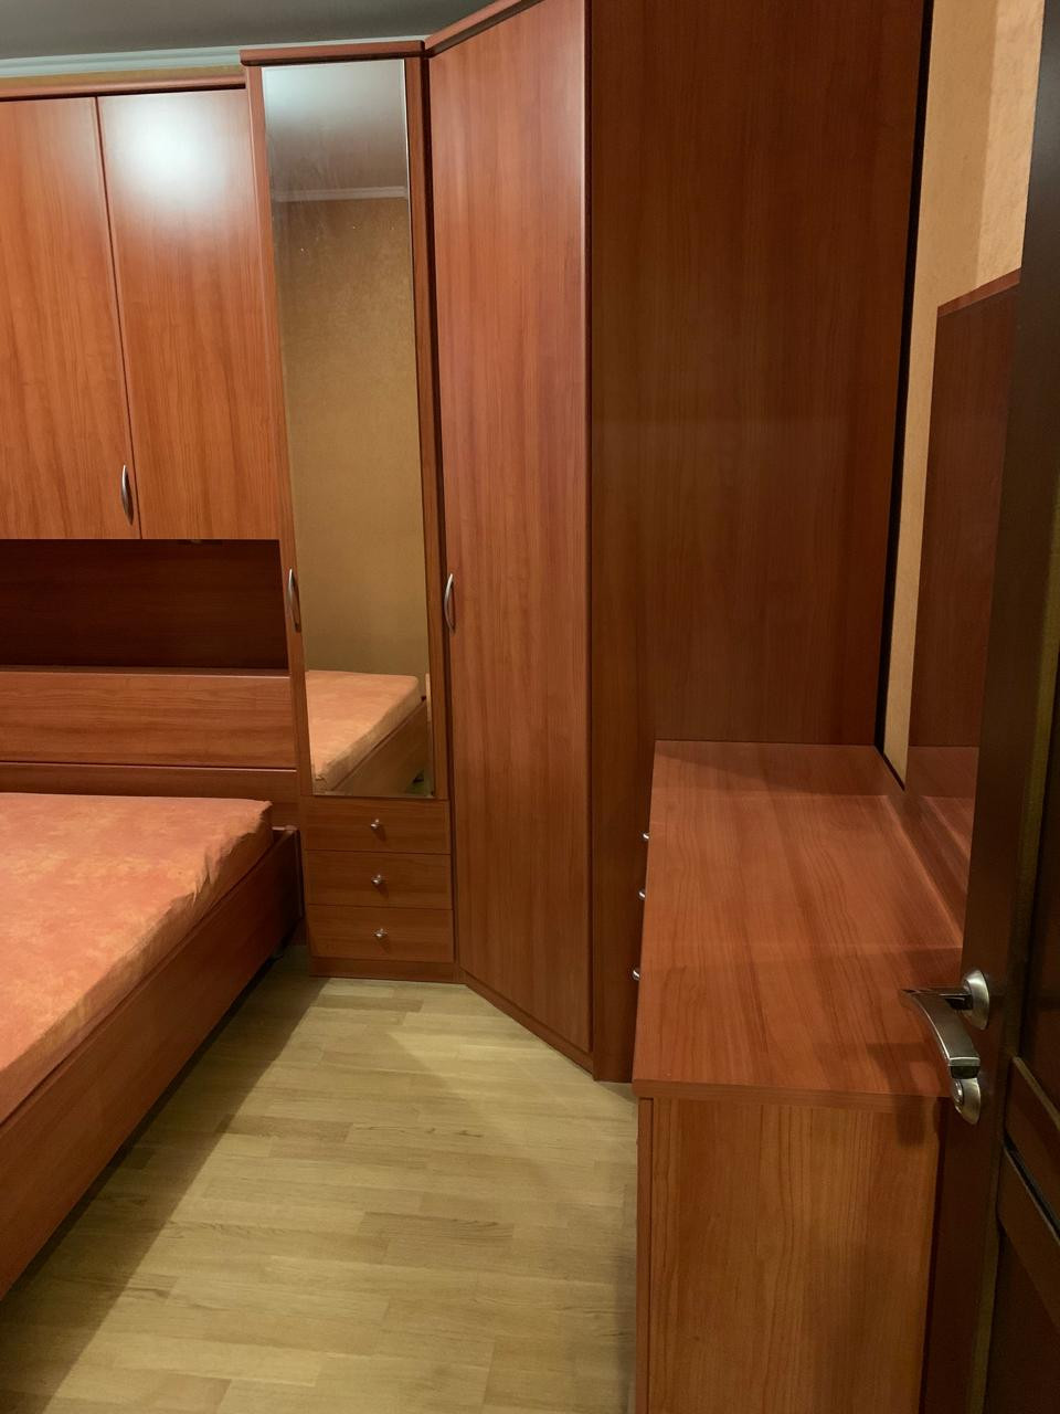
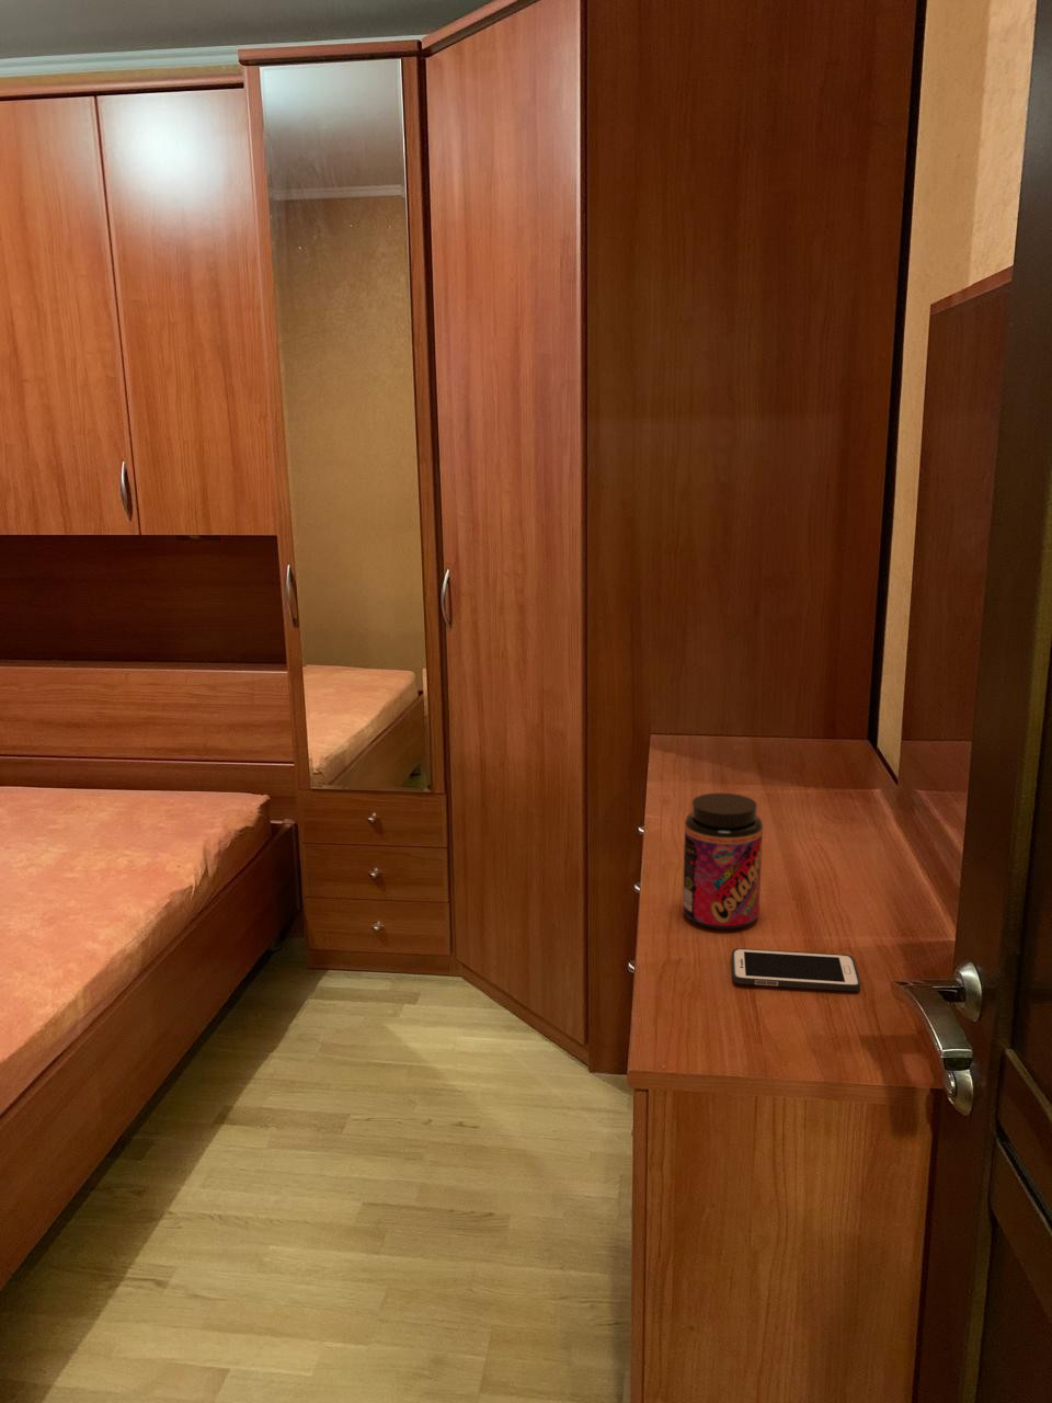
+ jar [682,791,764,930]
+ cell phone [730,947,861,992]
